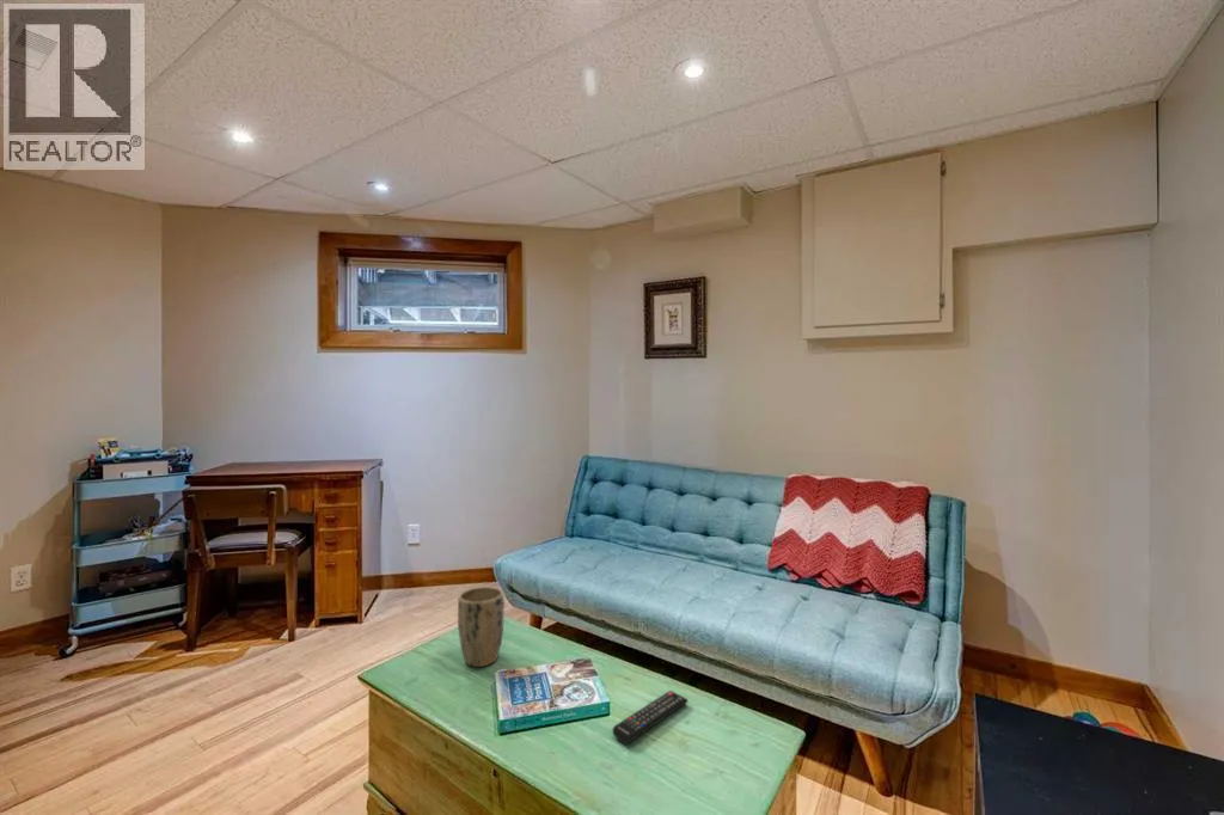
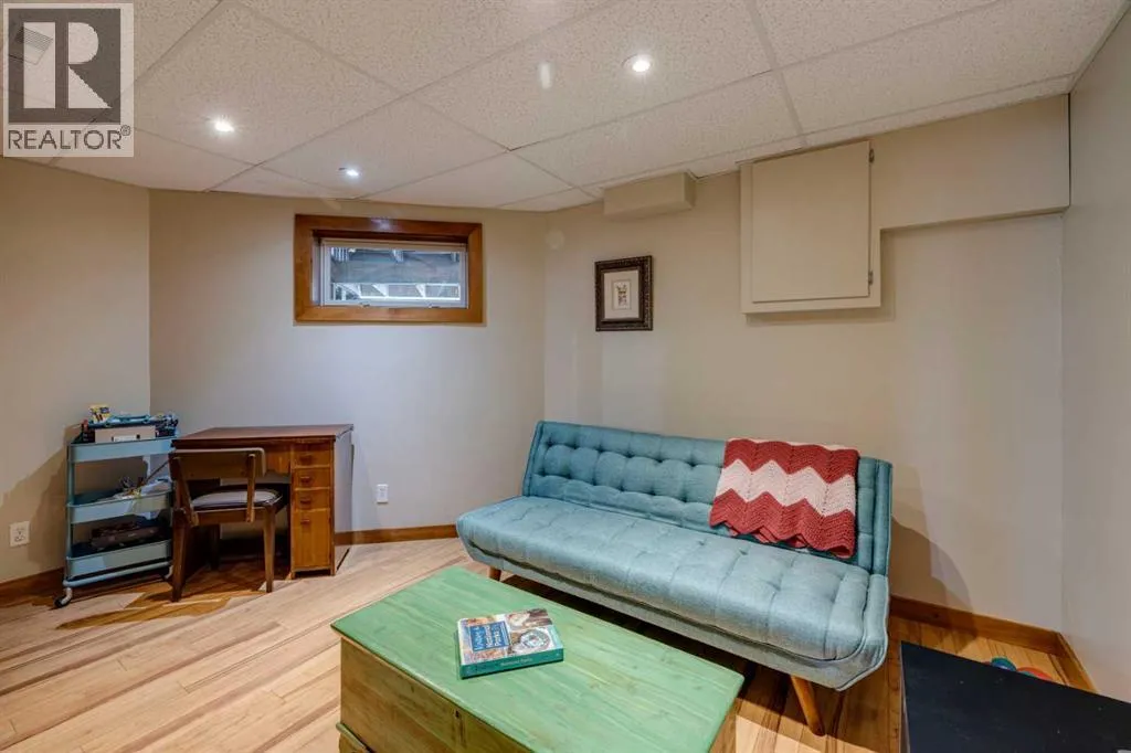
- plant pot [457,586,506,668]
- remote control [611,690,690,744]
